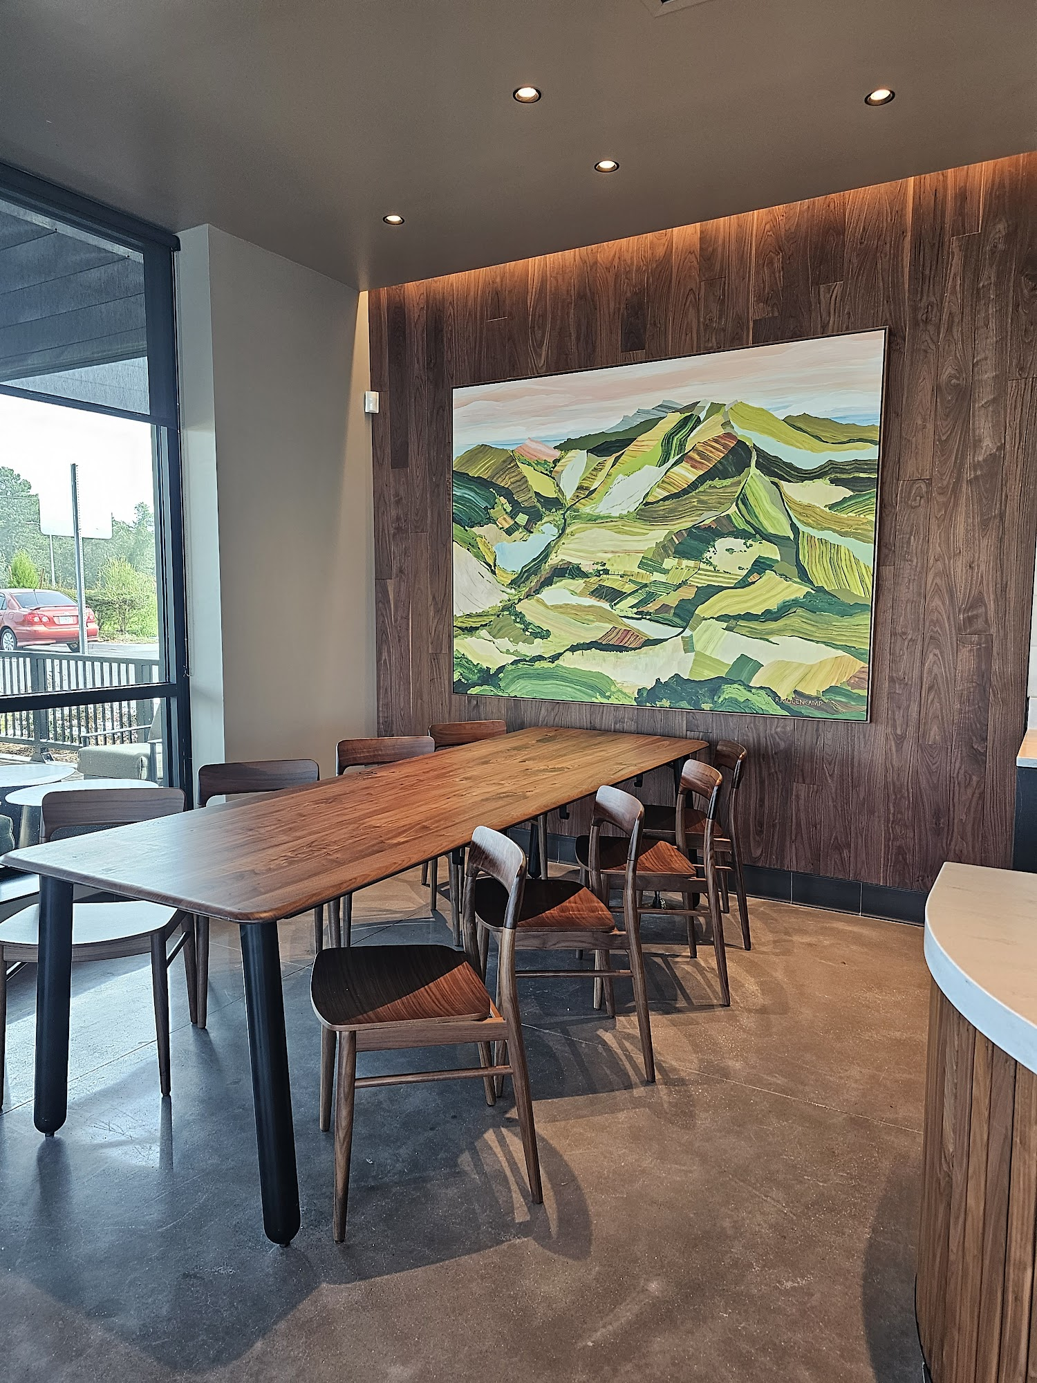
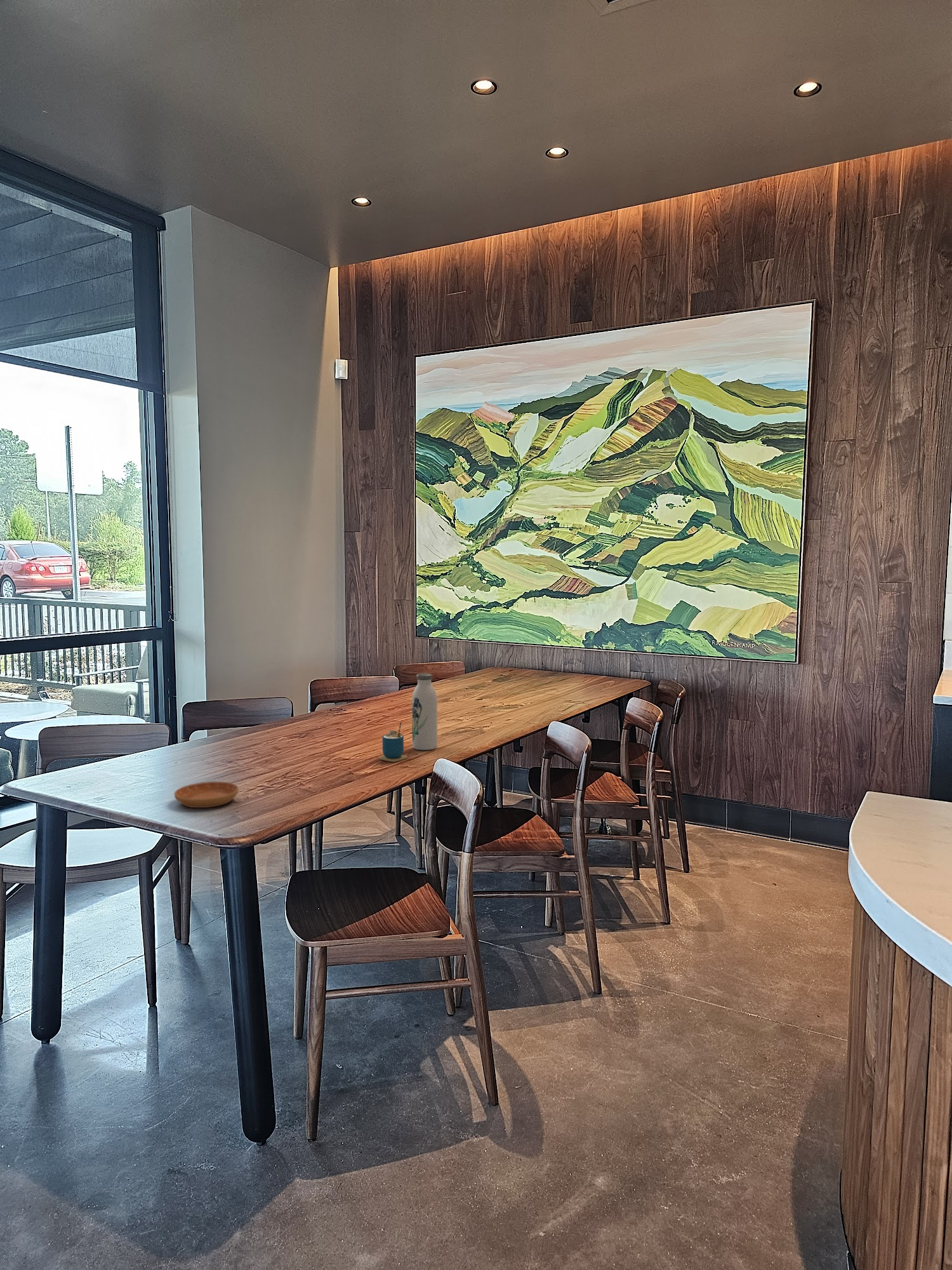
+ cup [378,721,408,763]
+ saucer [173,781,239,808]
+ water bottle [411,672,438,751]
